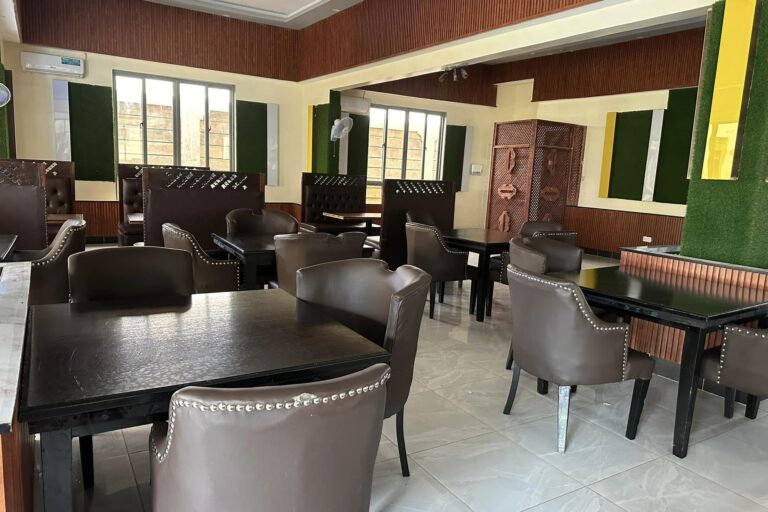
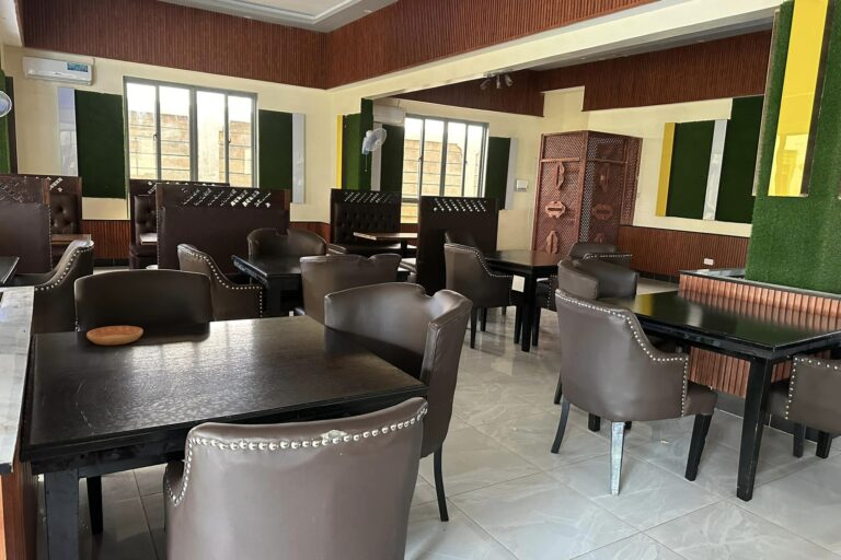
+ saucer [85,325,143,346]
